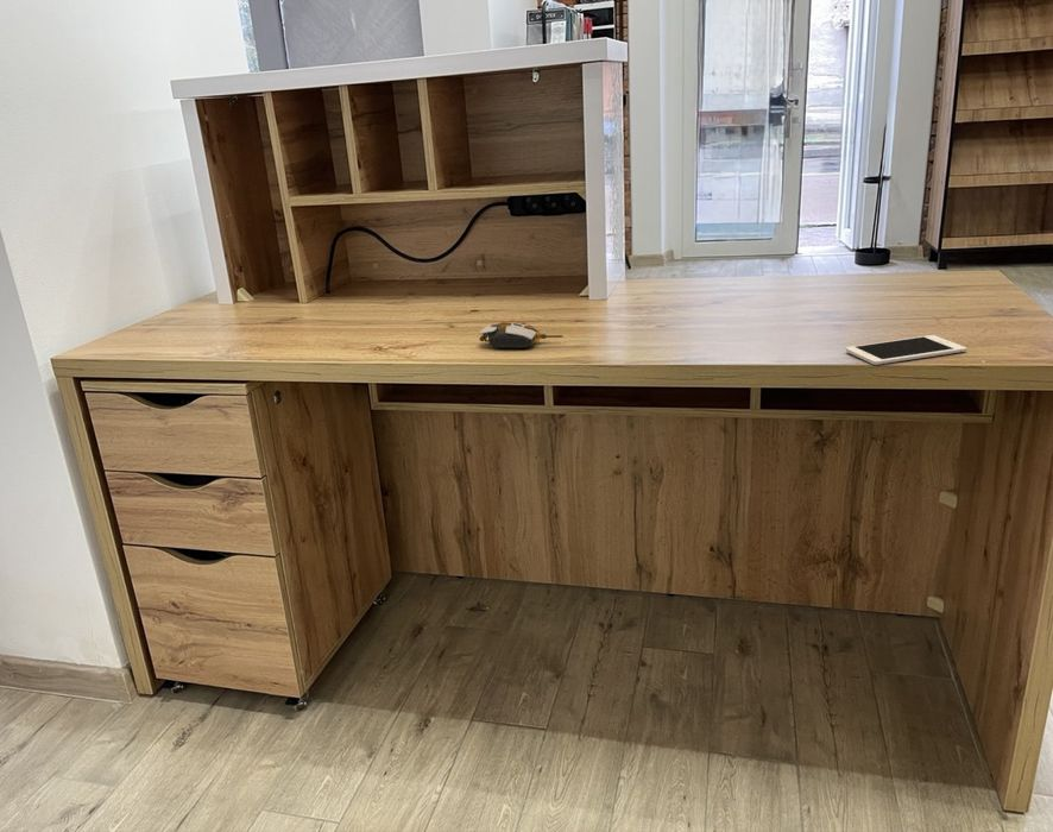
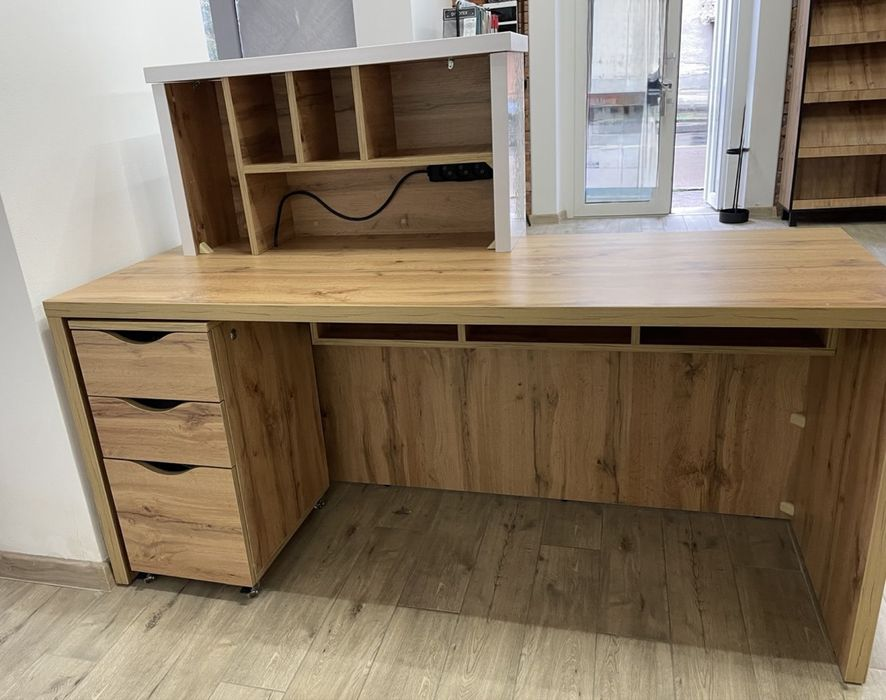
- computer mouse [479,321,563,349]
- cell phone [845,334,967,366]
